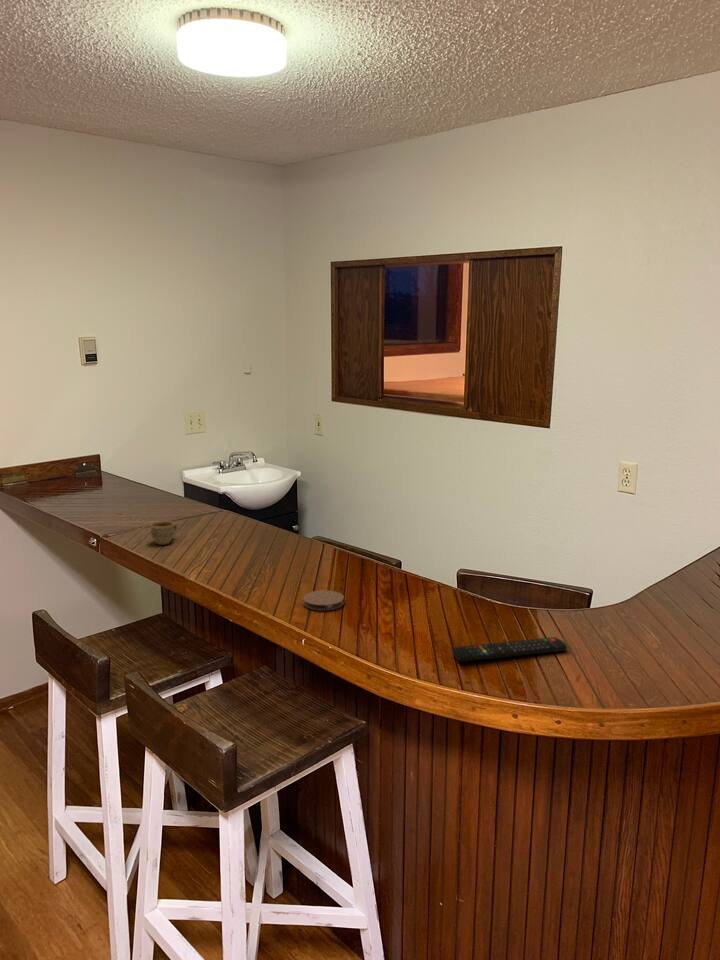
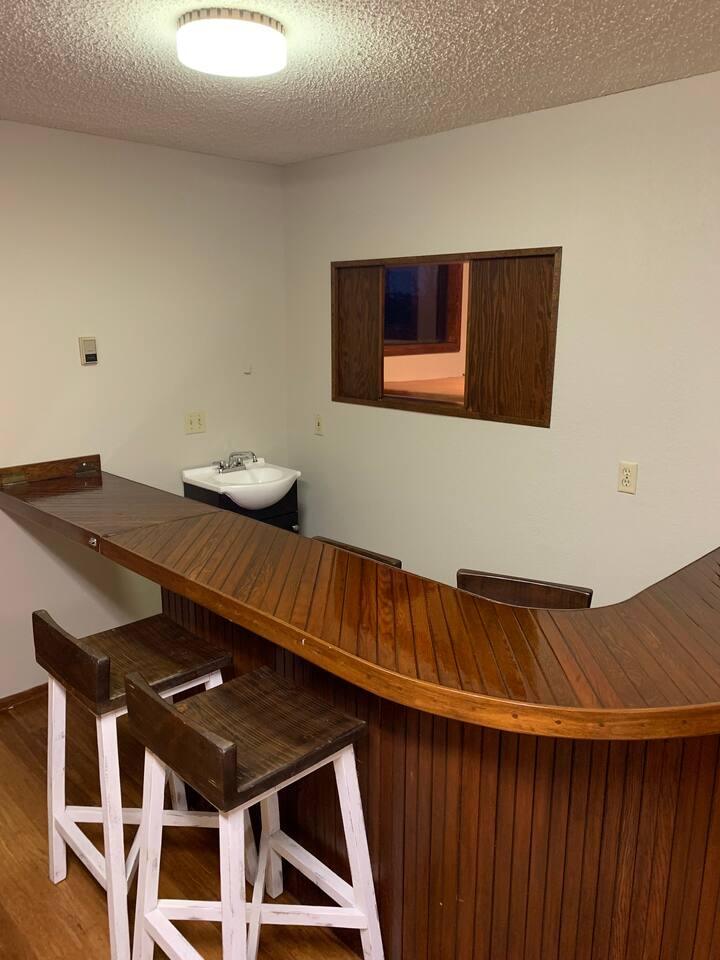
- cup [149,520,178,546]
- remote control [451,636,568,663]
- coaster [302,589,345,611]
